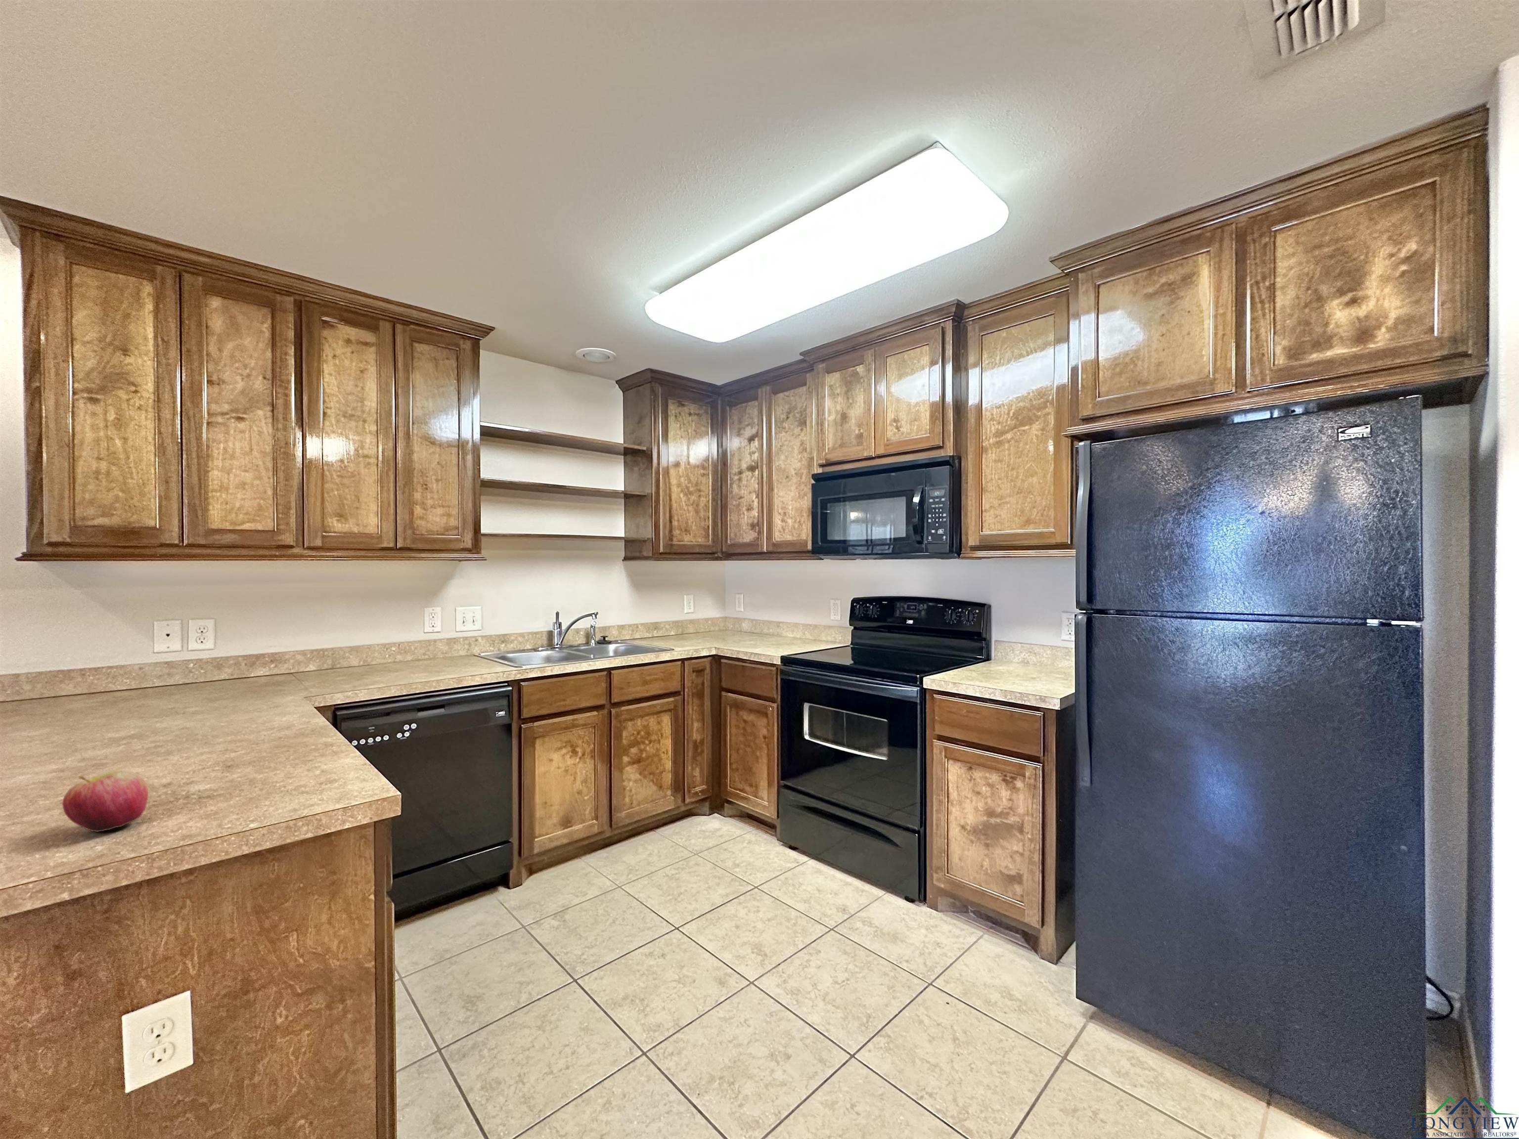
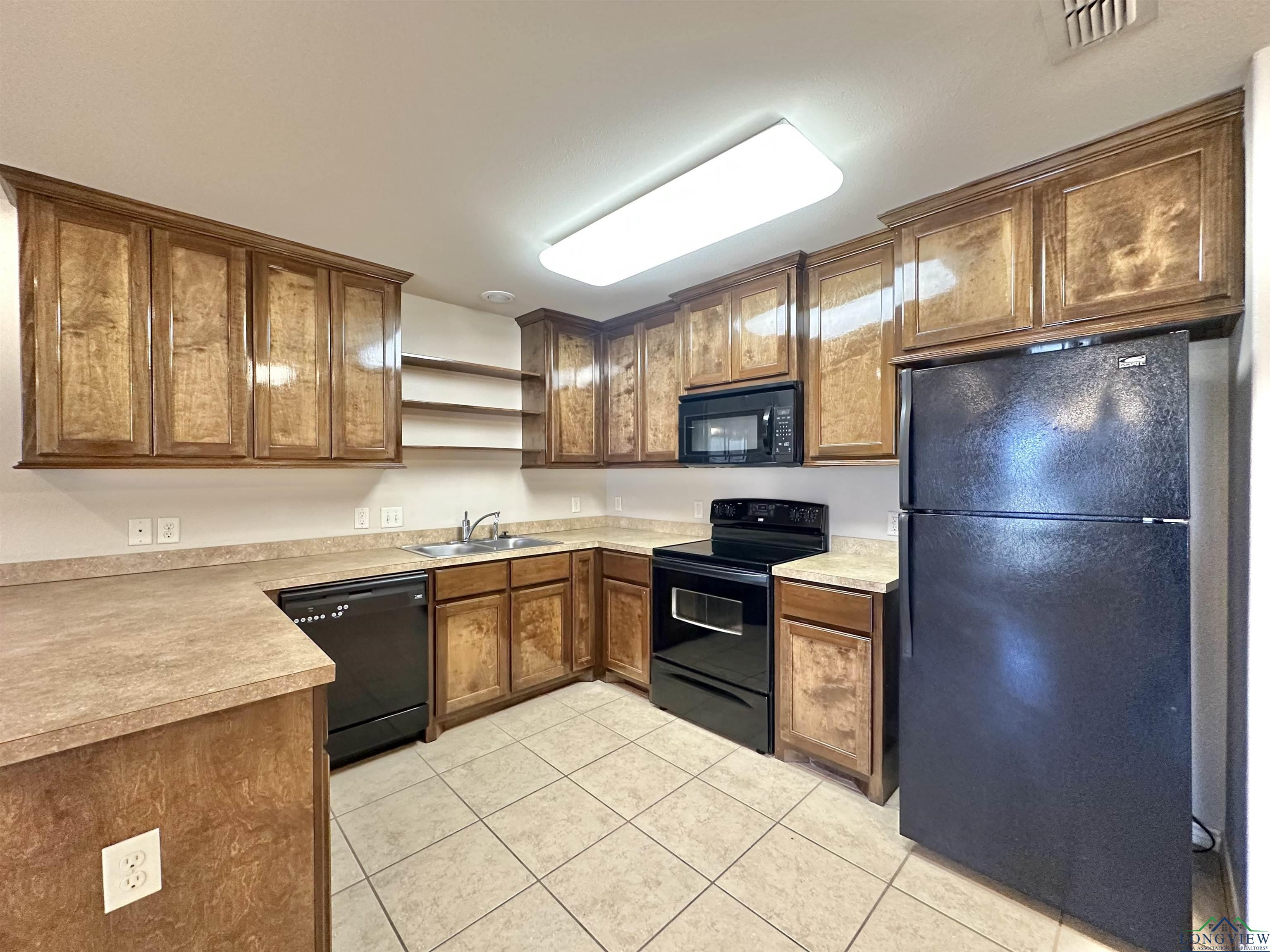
- apple [62,769,148,833]
